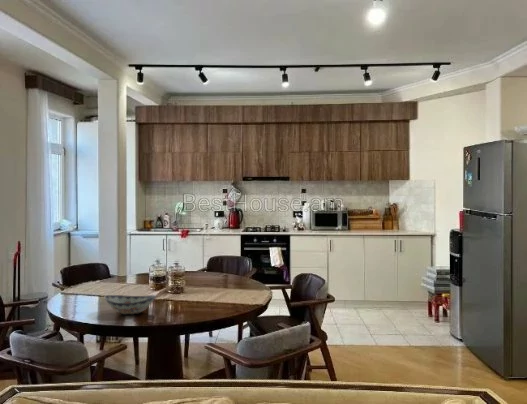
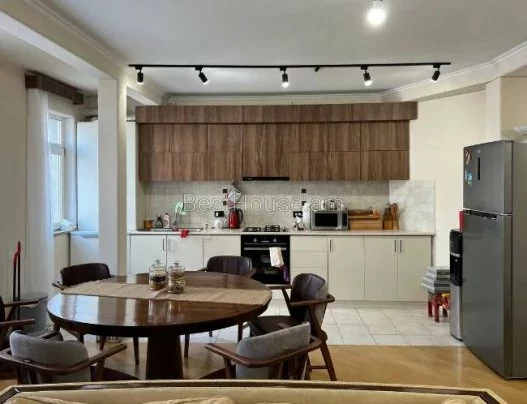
- decorative bowl [103,294,157,315]
